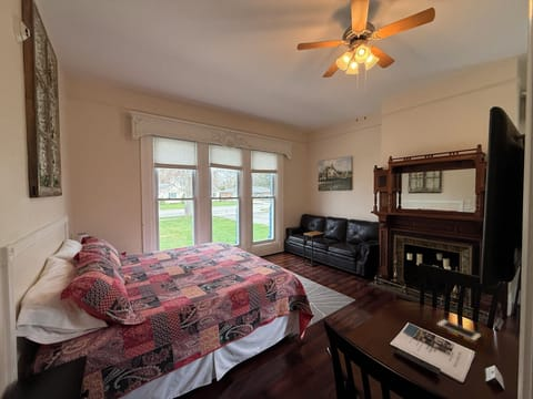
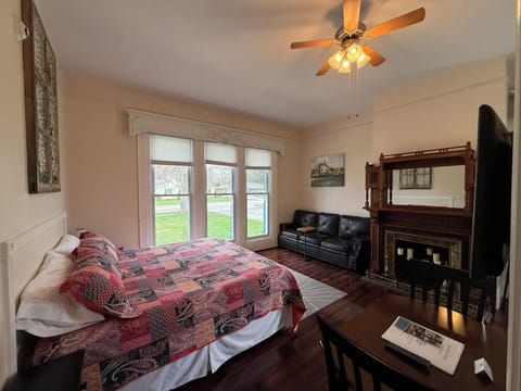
- cell phone [436,318,482,341]
